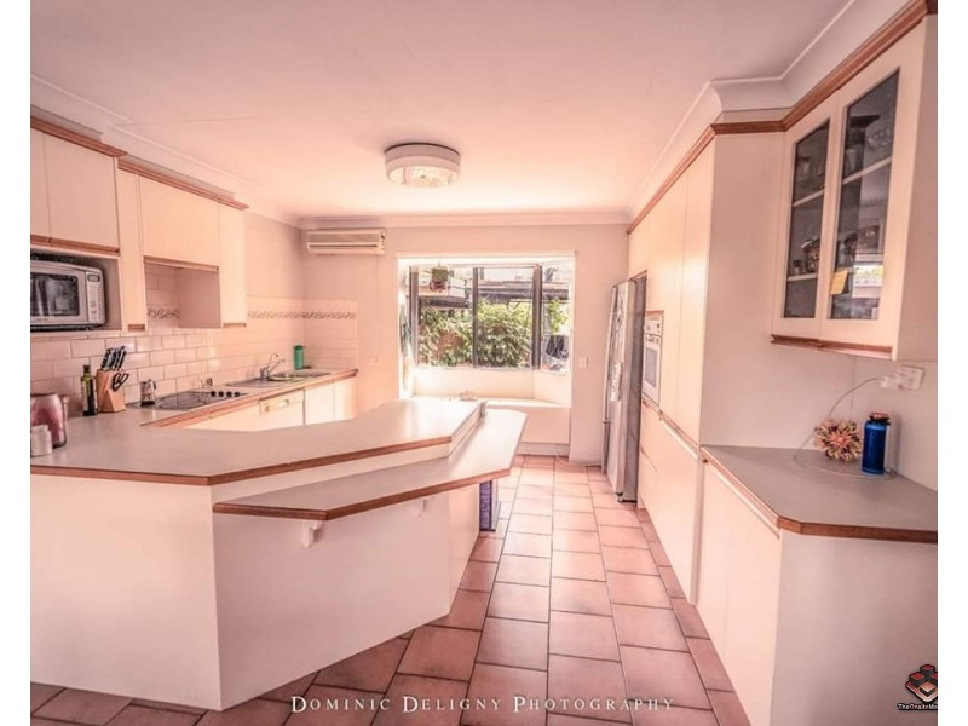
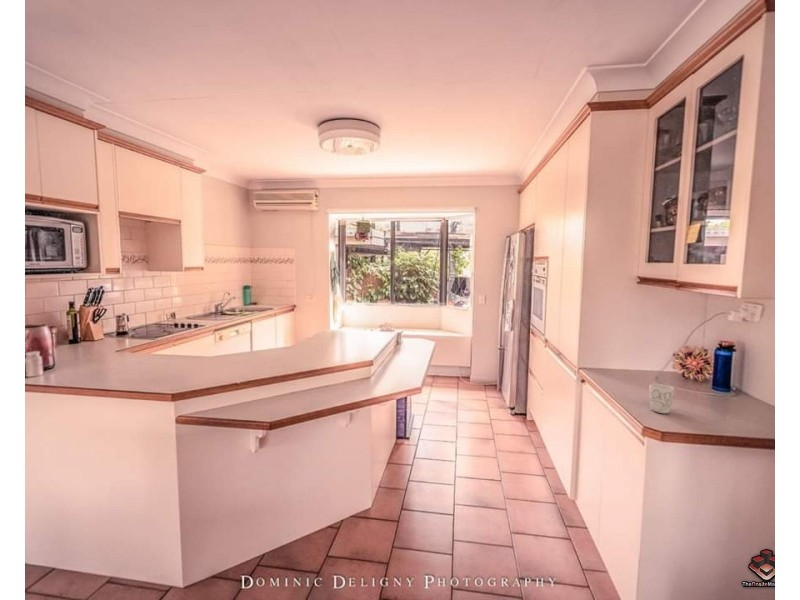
+ mug [648,383,675,414]
